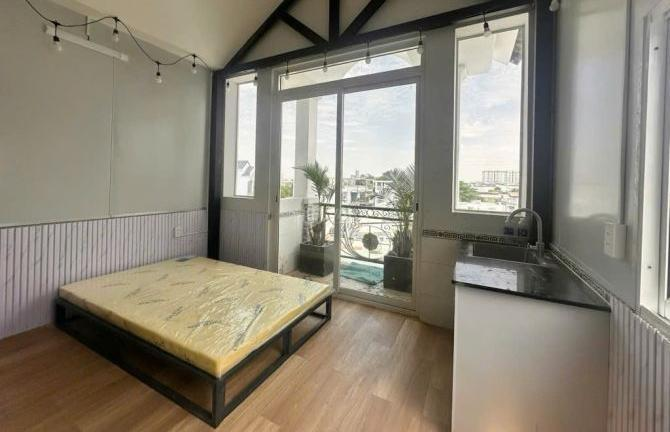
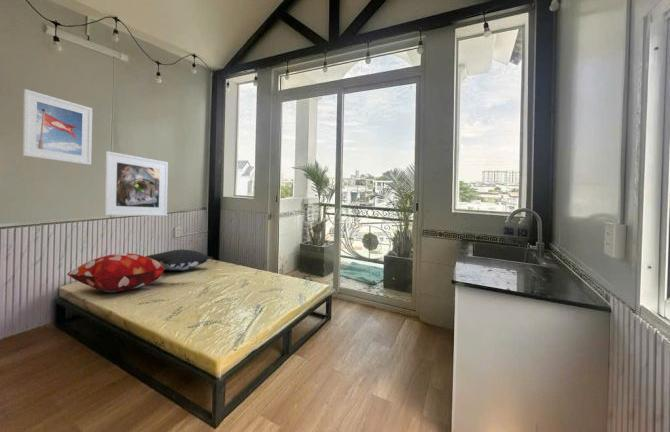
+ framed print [22,88,93,166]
+ pillow [145,249,214,272]
+ decorative pillow [66,252,166,293]
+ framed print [103,150,169,217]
